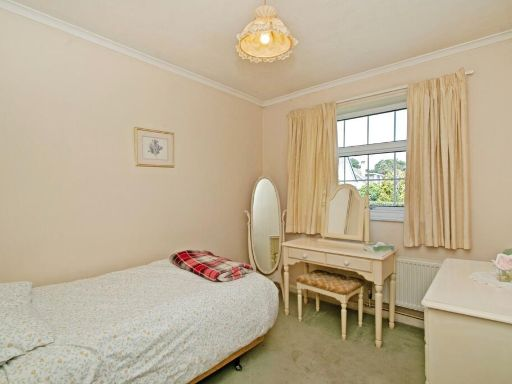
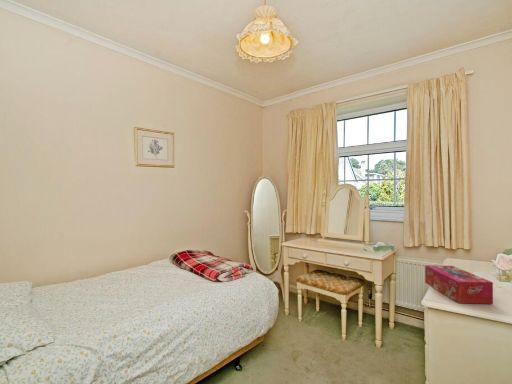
+ tissue box [424,264,494,305]
